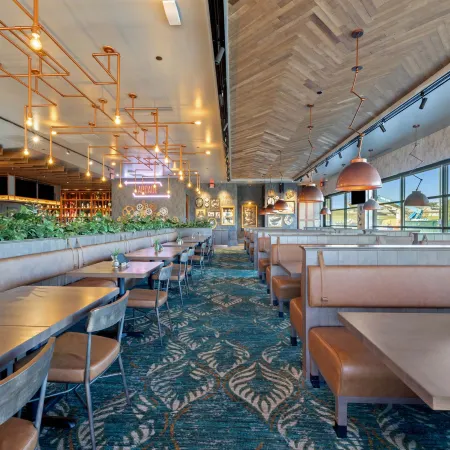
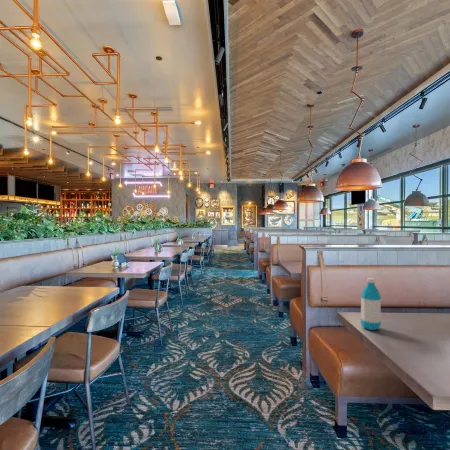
+ water bottle [359,277,382,331]
